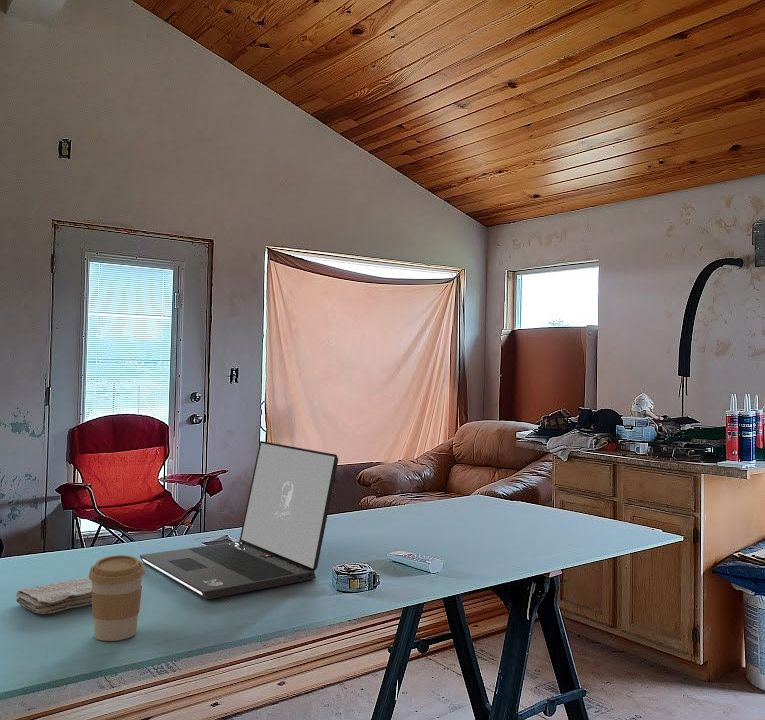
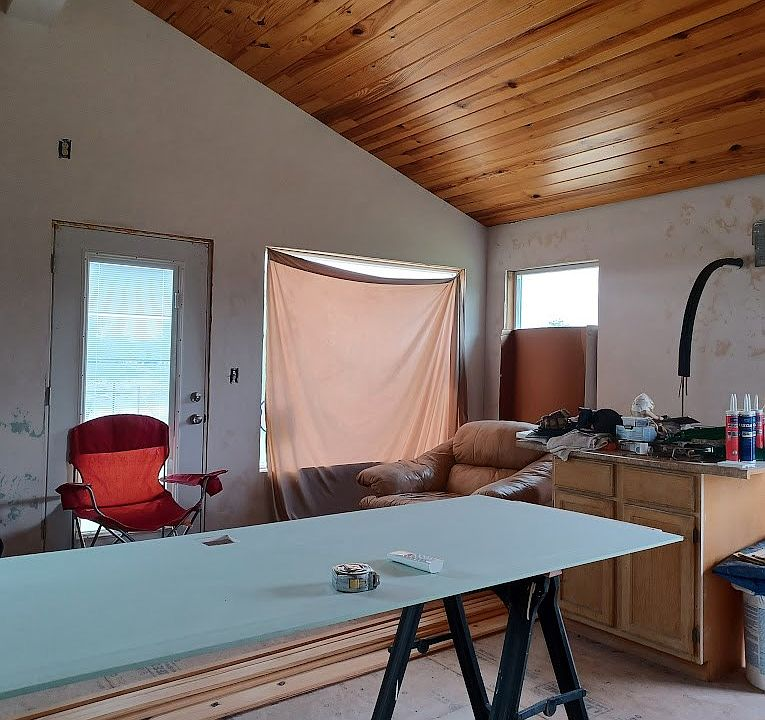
- laptop [139,440,339,600]
- coffee cup [88,554,146,642]
- washcloth [15,576,92,615]
